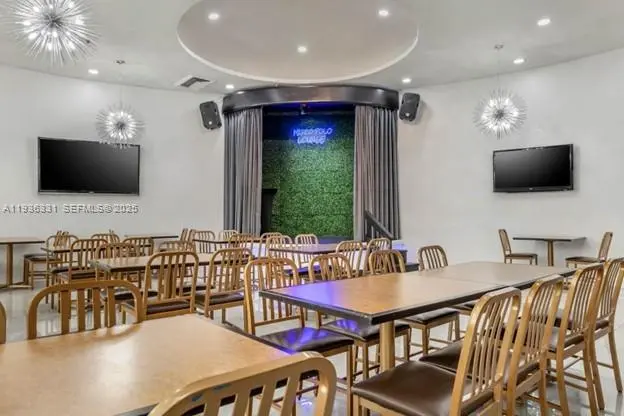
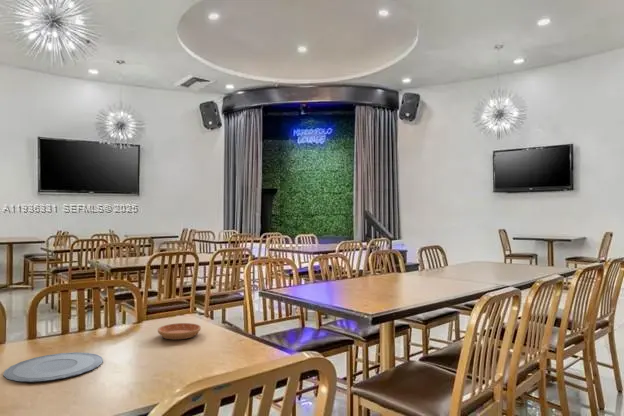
+ plate [2,351,104,384]
+ saucer [157,322,202,340]
